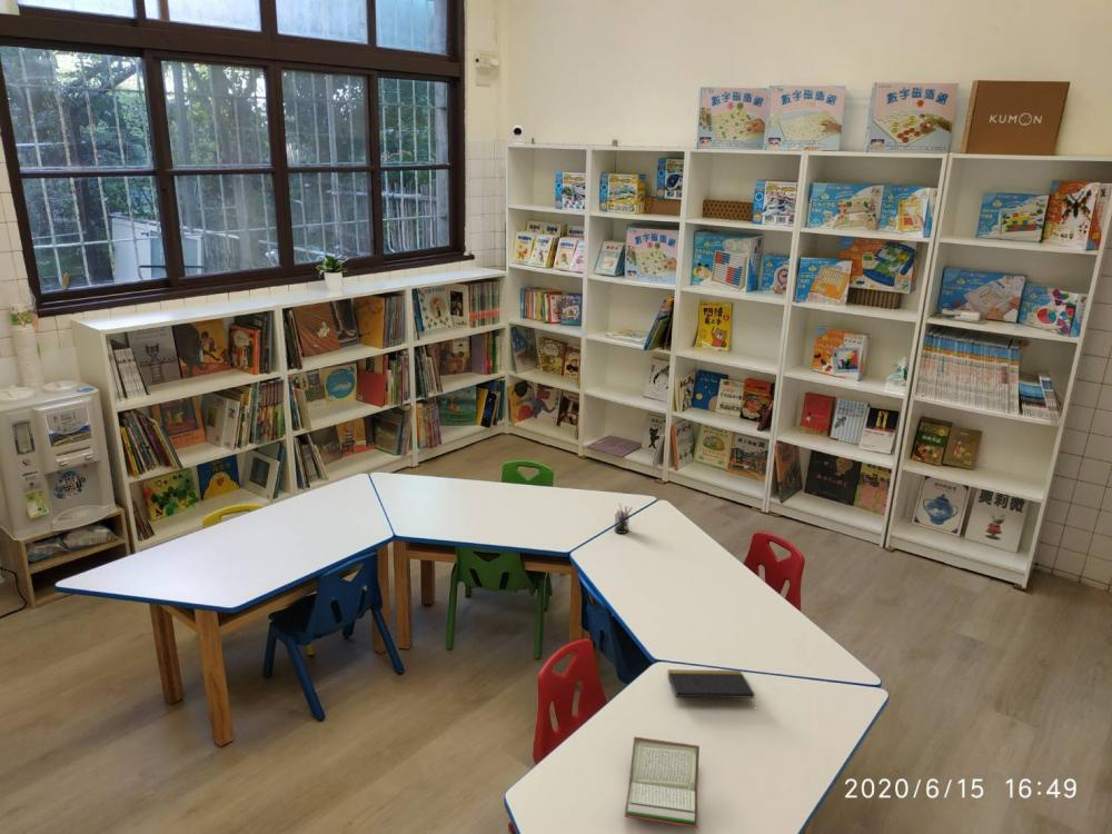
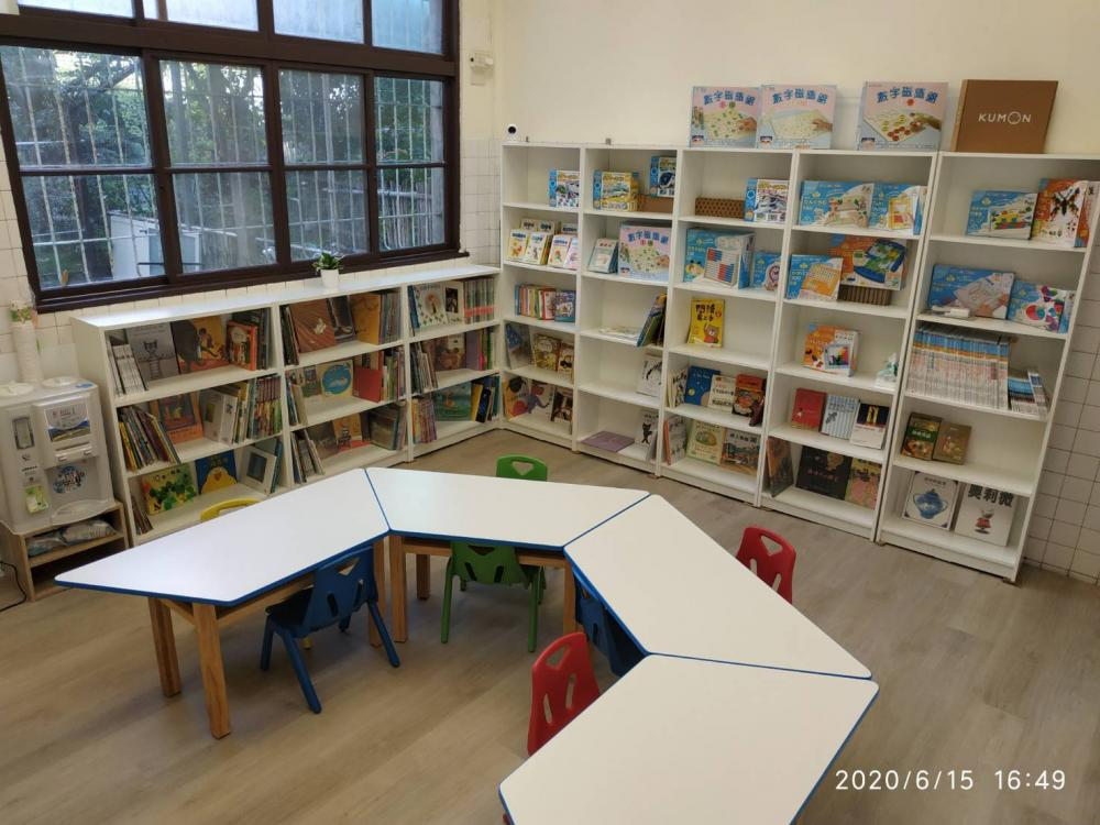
- book [624,736,701,830]
- pen holder [614,502,634,535]
- notepad [666,668,756,706]
